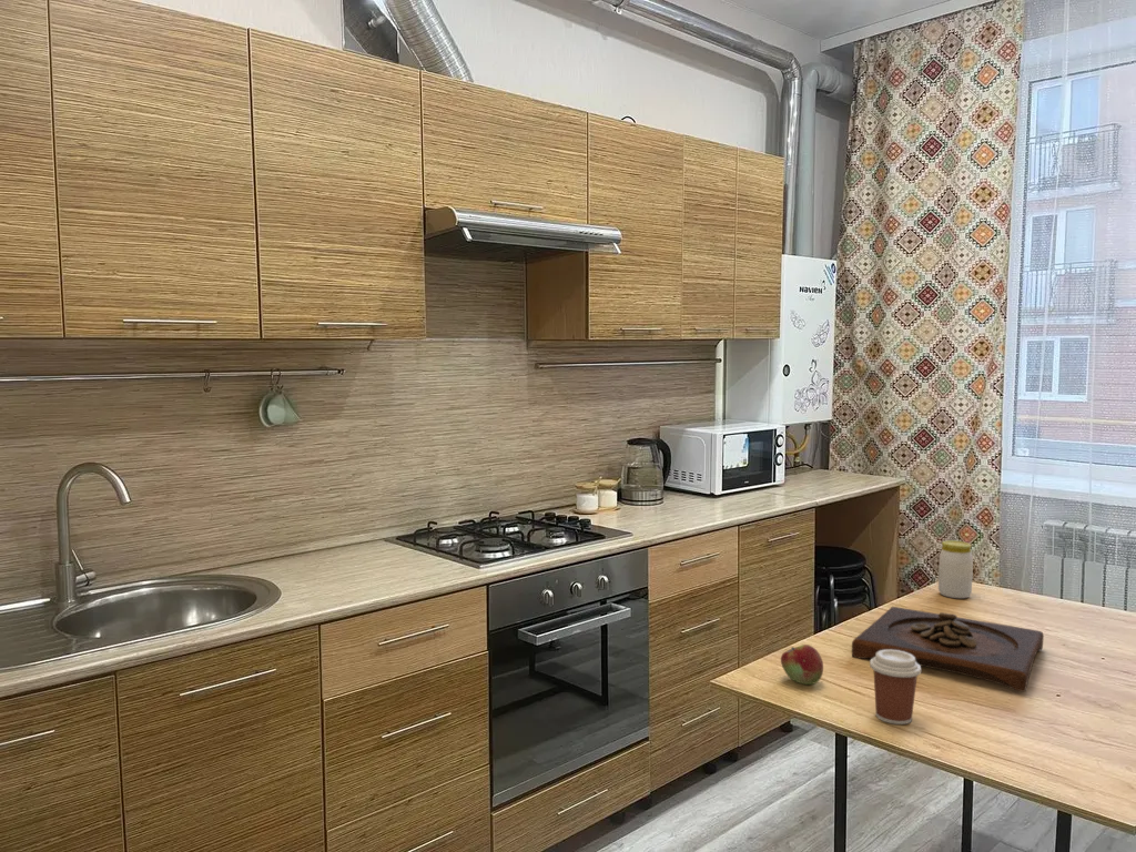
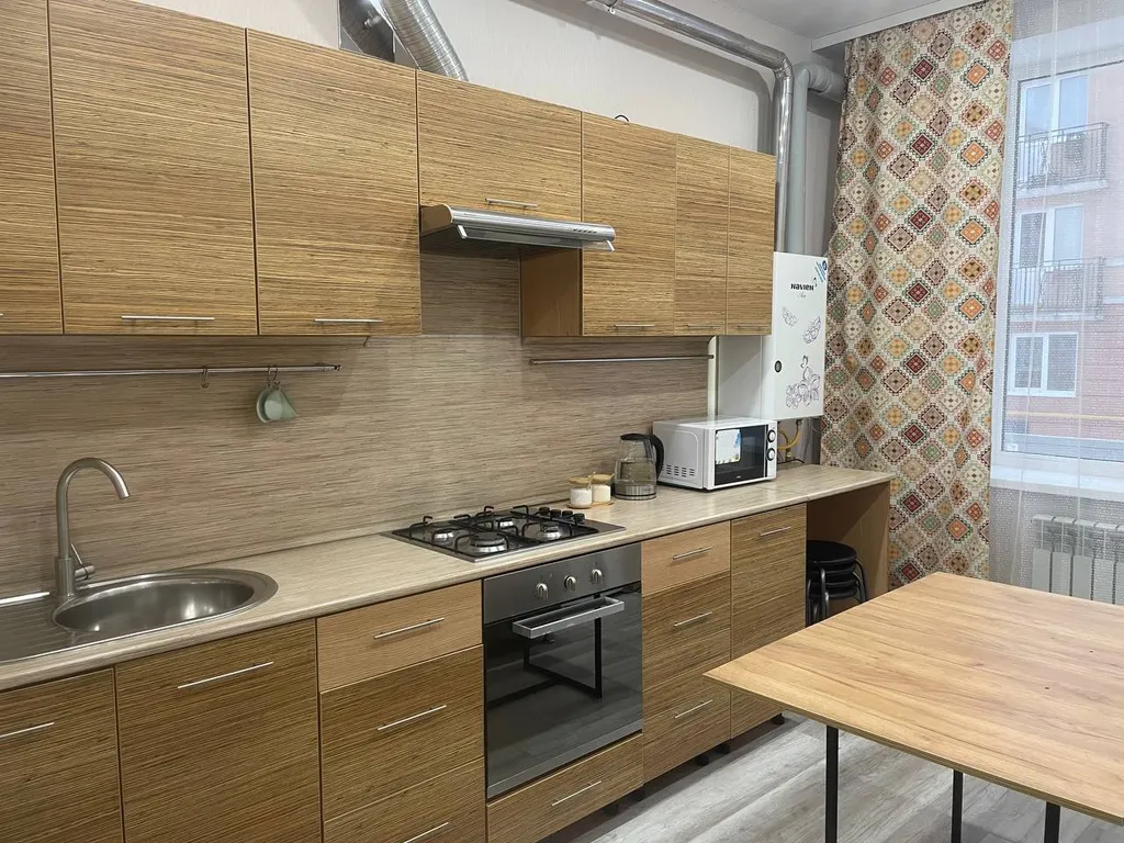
- wooden tray [851,606,1045,693]
- fruit [780,643,824,686]
- coffee cup [869,650,922,726]
- jar [937,539,974,599]
